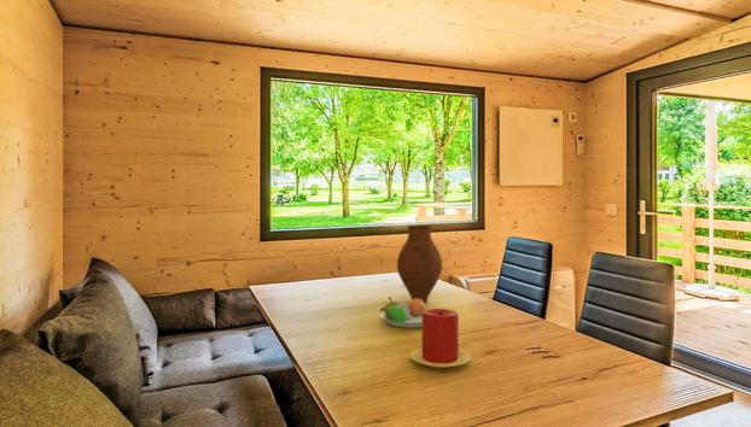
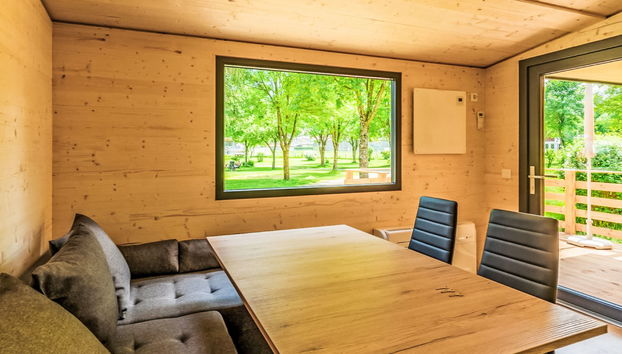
- vase [396,224,443,304]
- fruit bowl [379,296,426,329]
- candle [409,308,472,369]
